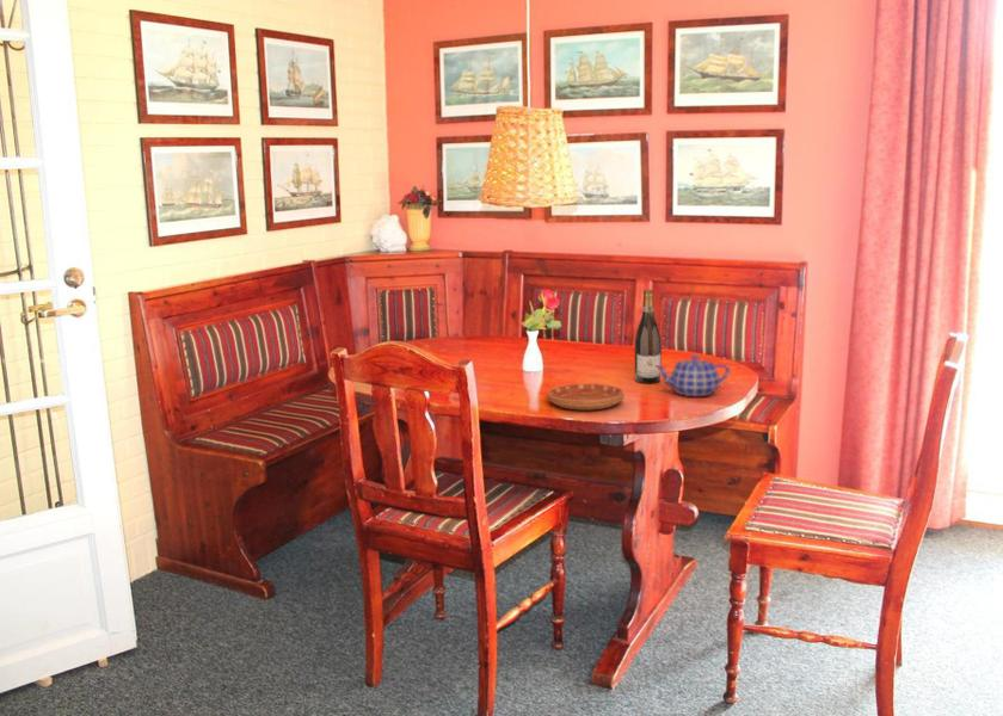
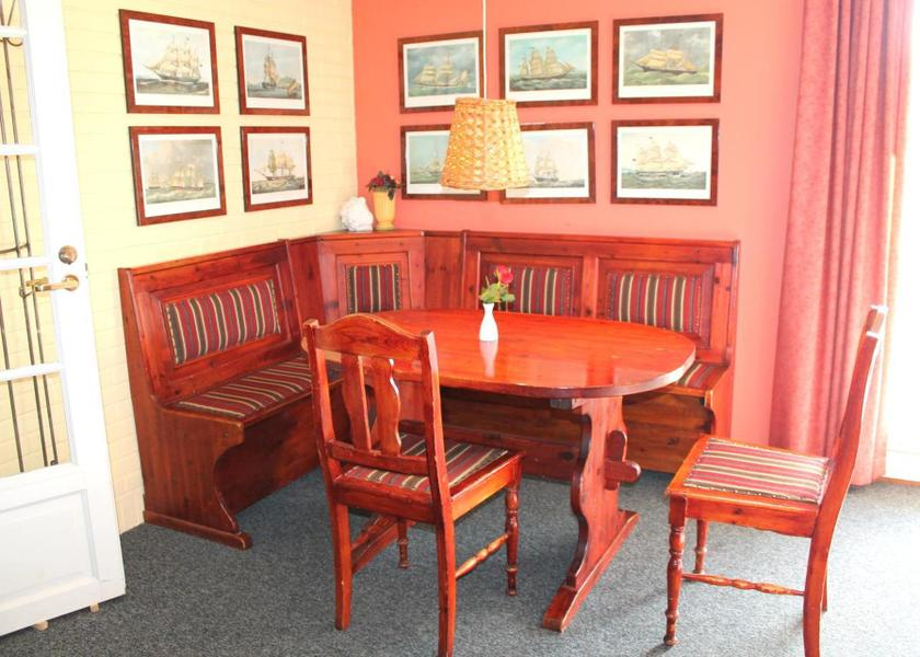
- saucer [547,383,626,412]
- teapot [654,353,731,397]
- wine bottle [634,289,663,384]
